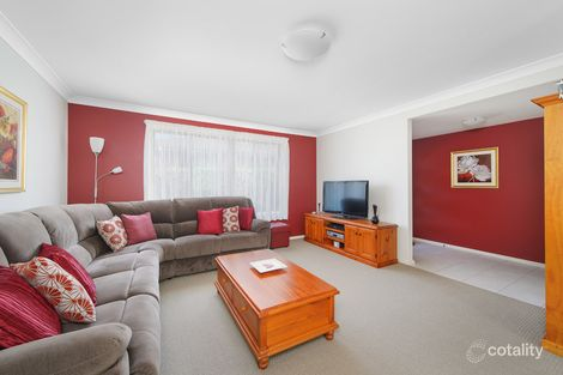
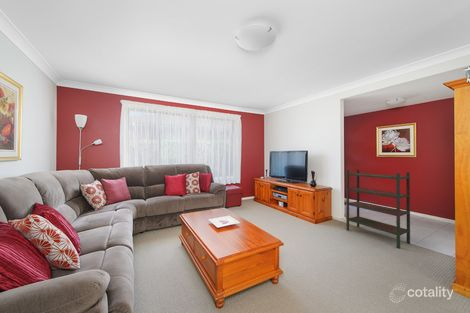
+ bookshelf [345,168,411,249]
